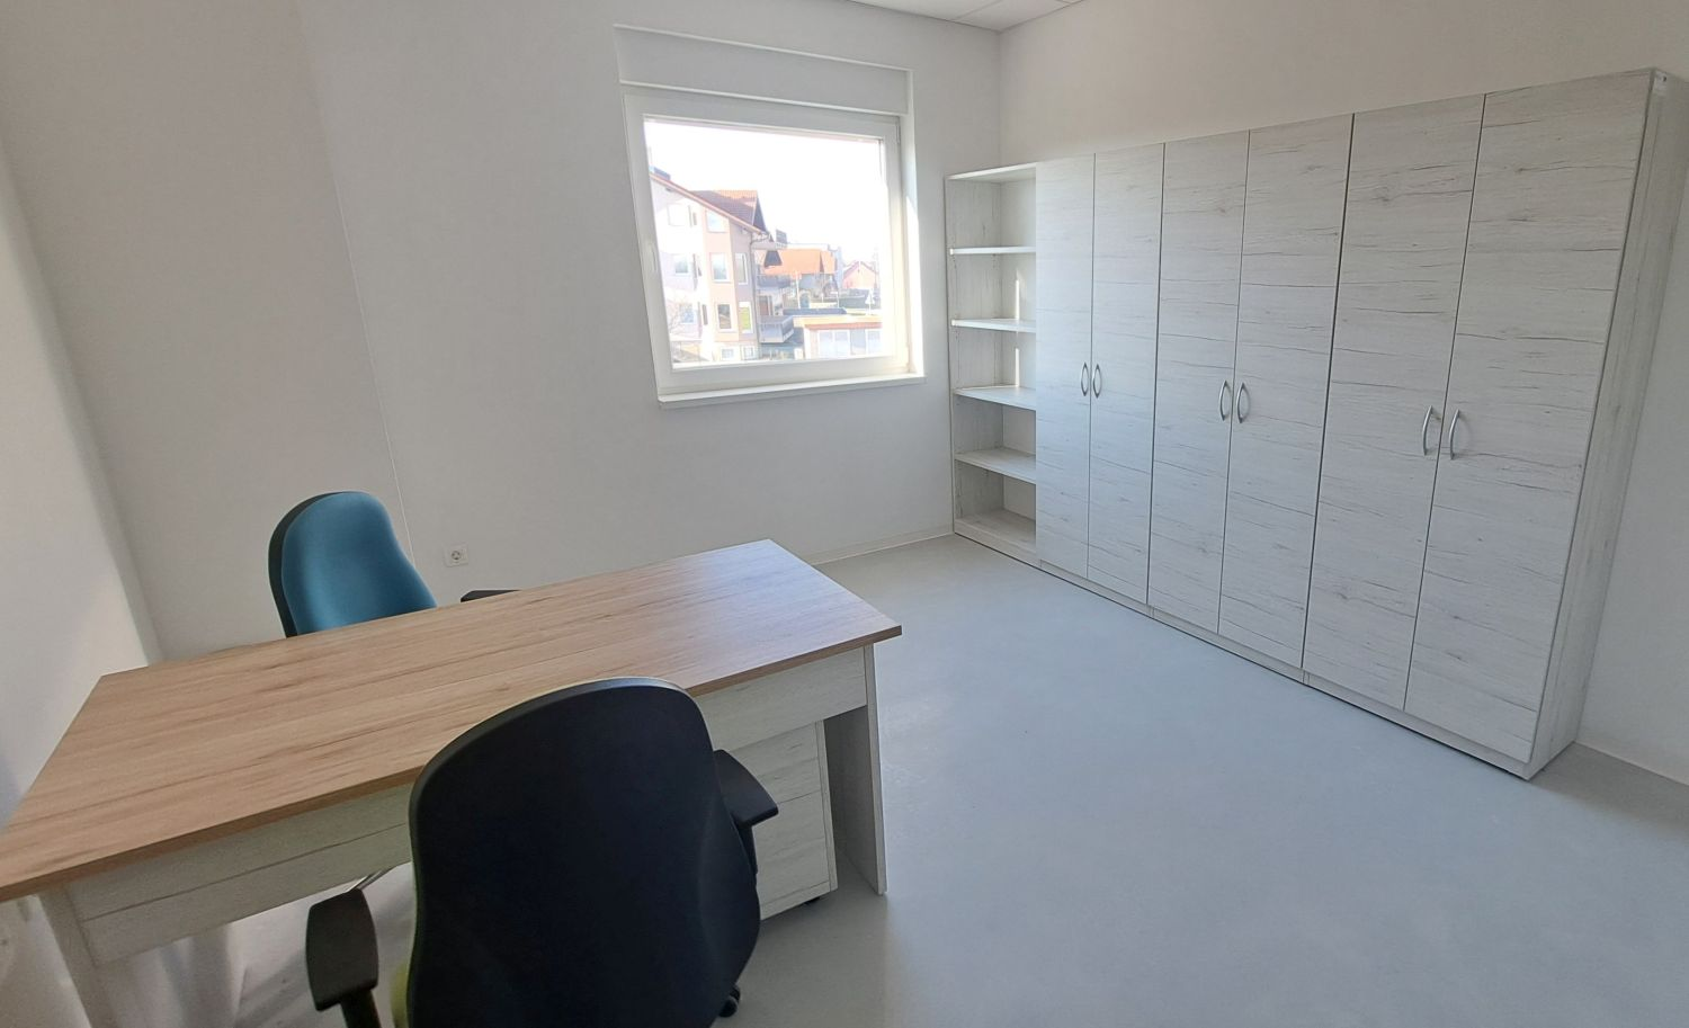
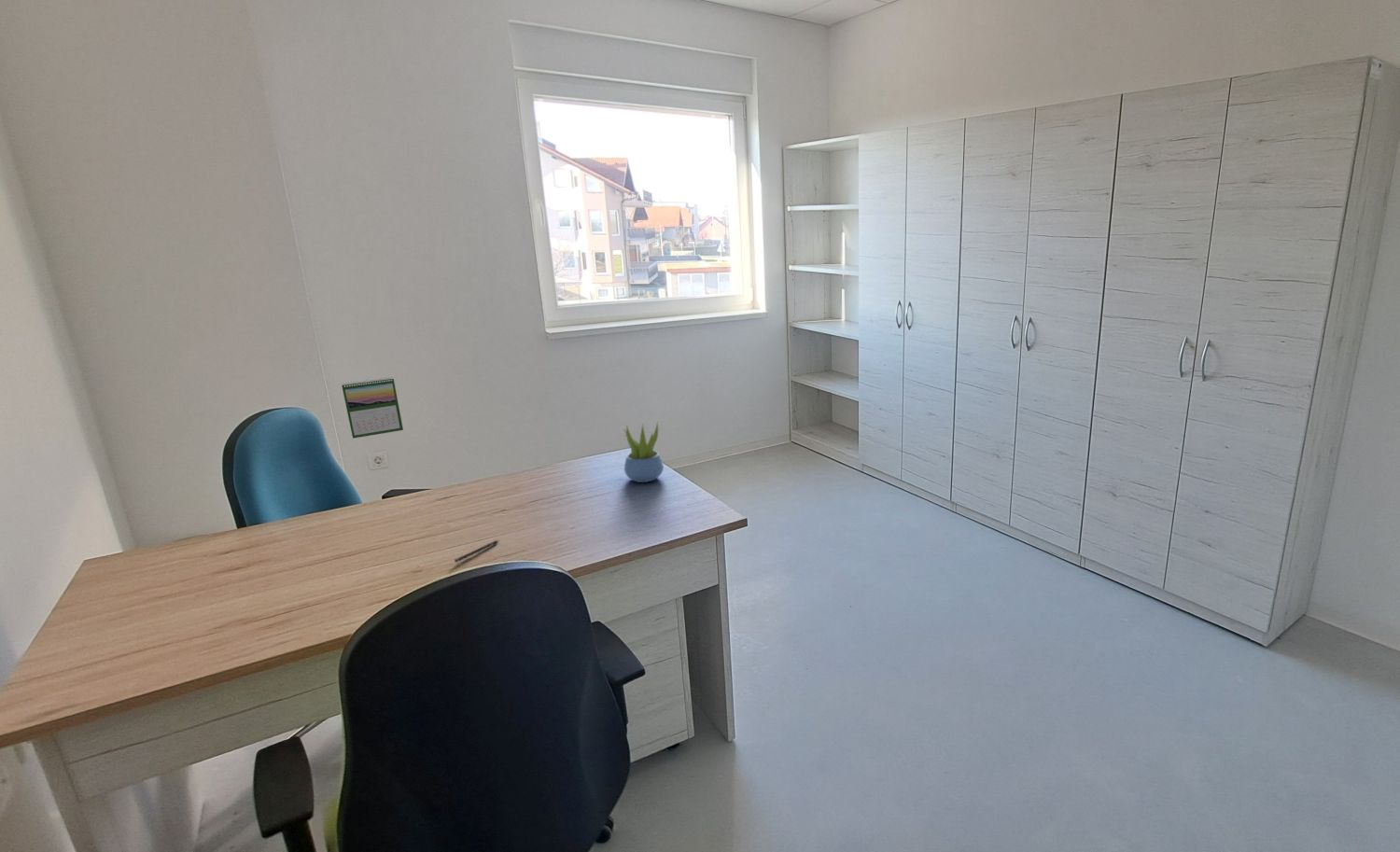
+ succulent plant [623,422,665,483]
+ calendar [341,376,404,440]
+ pen [454,539,500,564]
